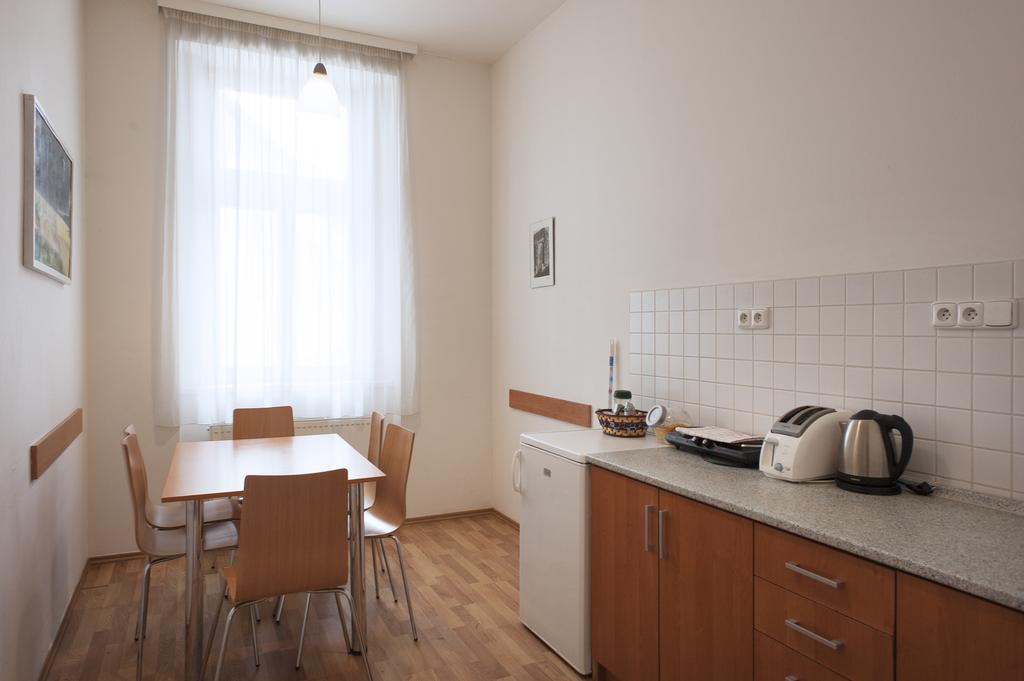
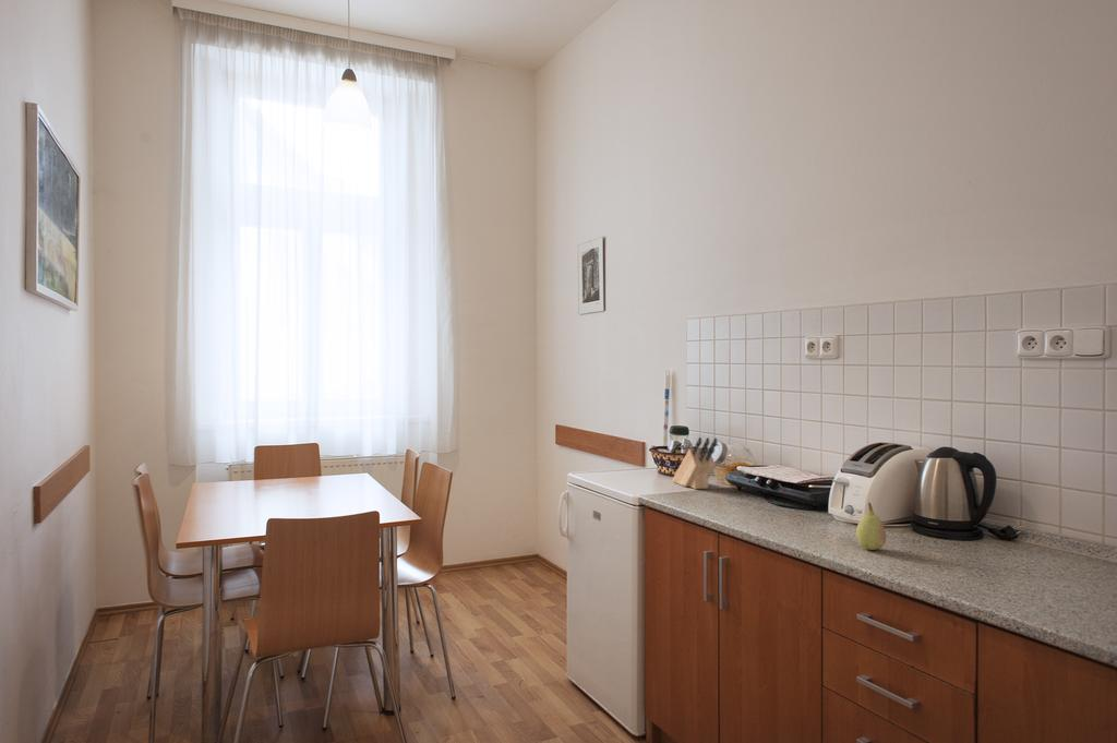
+ fruit [855,502,887,551]
+ knife block [671,436,719,490]
